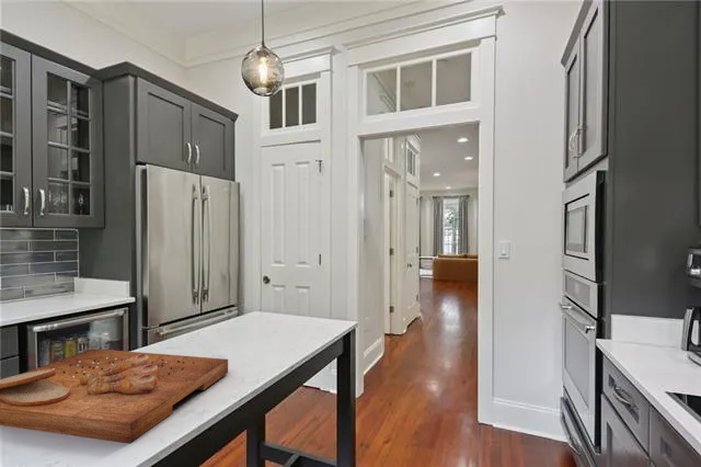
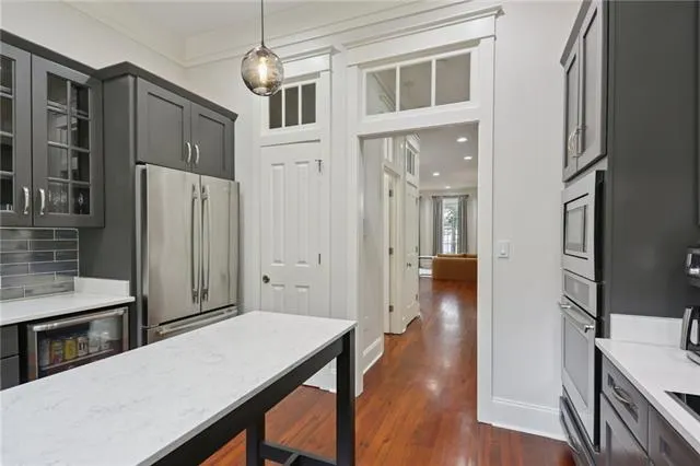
- cutting board [0,348,229,444]
